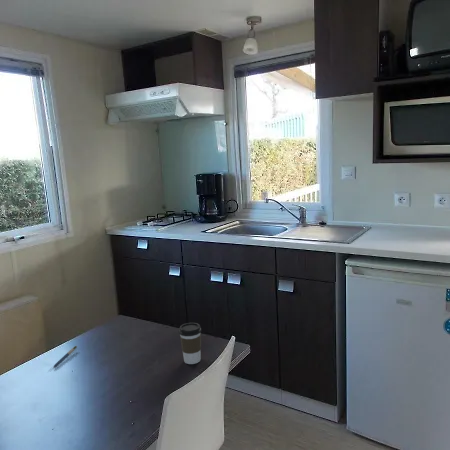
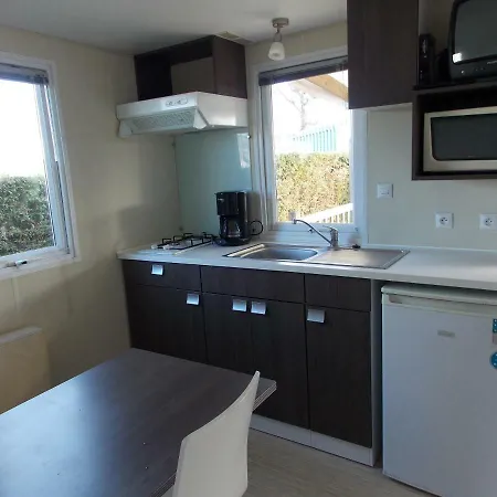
- pen [53,345,78,369]
- coffee cup [178,322,202,365]
